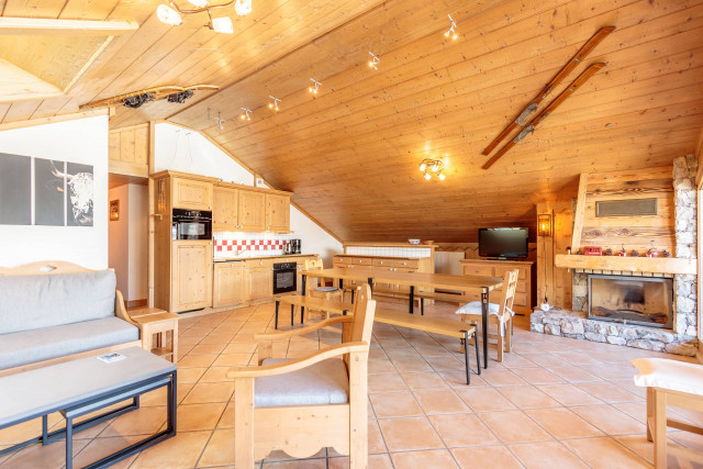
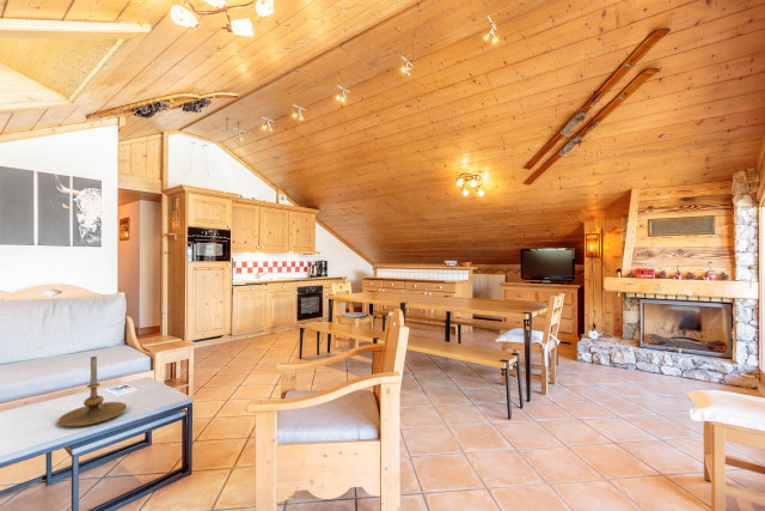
+ candle holder [57,355,128,427]
